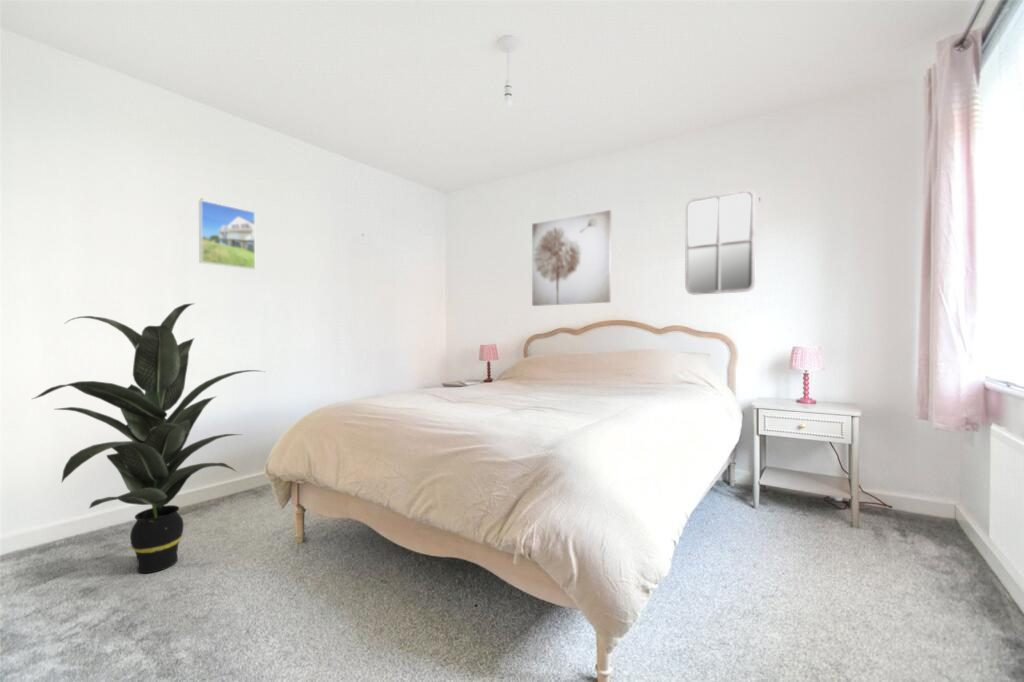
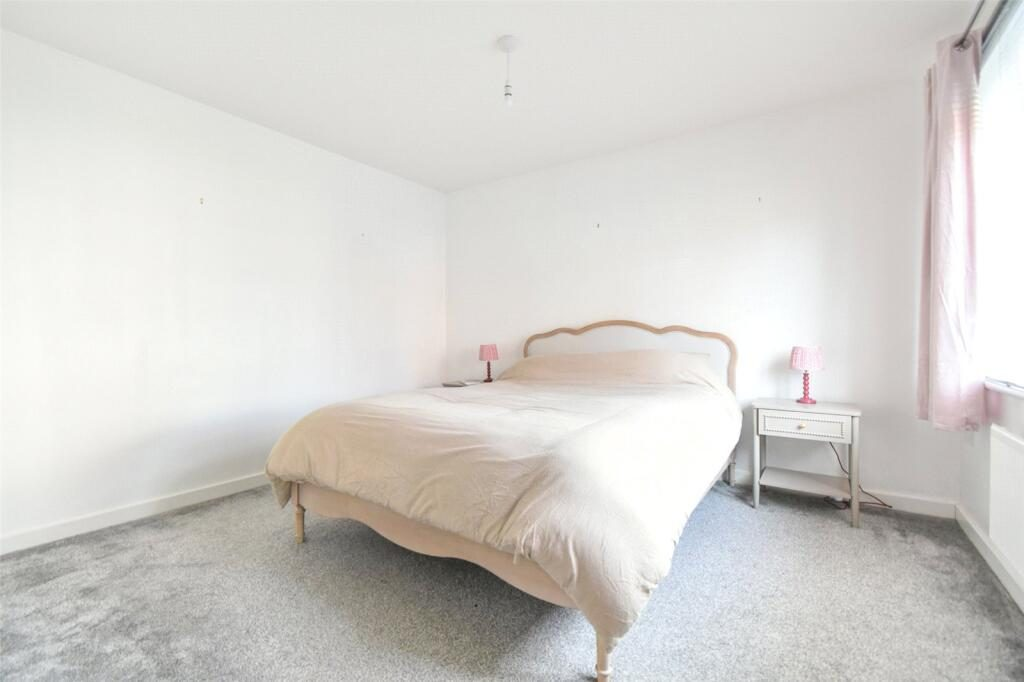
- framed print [198,199,256,270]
- indoor plant [32,302,265,574]
- wall art [531,209,612,307]
- home mirror [684,189,757,295]
